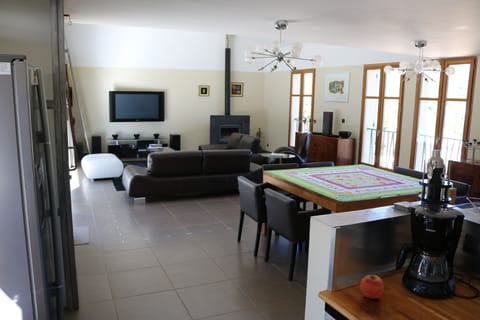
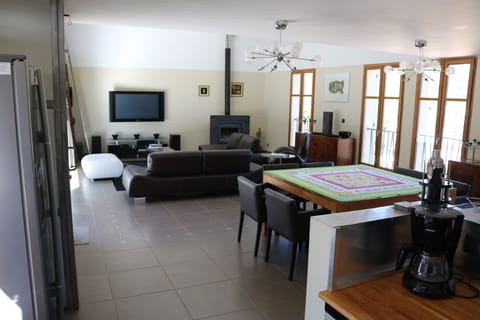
- apple [359,273,384,300]
